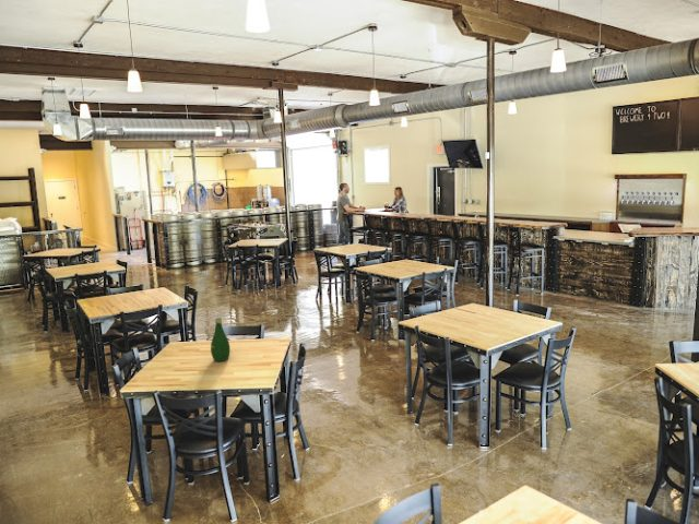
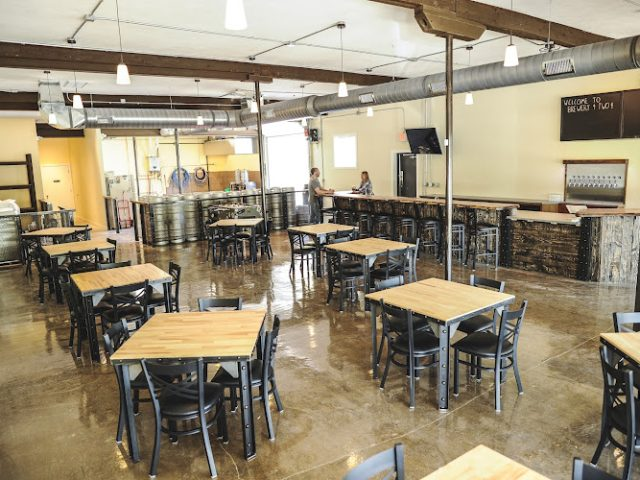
- bottle [210,317,232,362]
